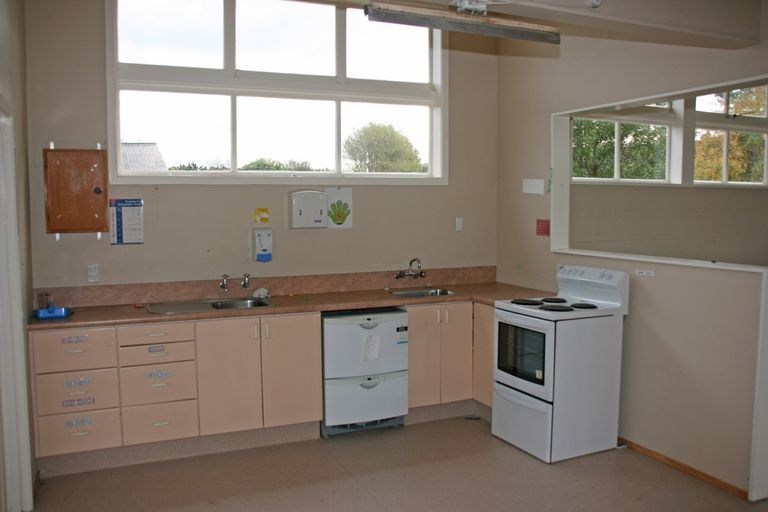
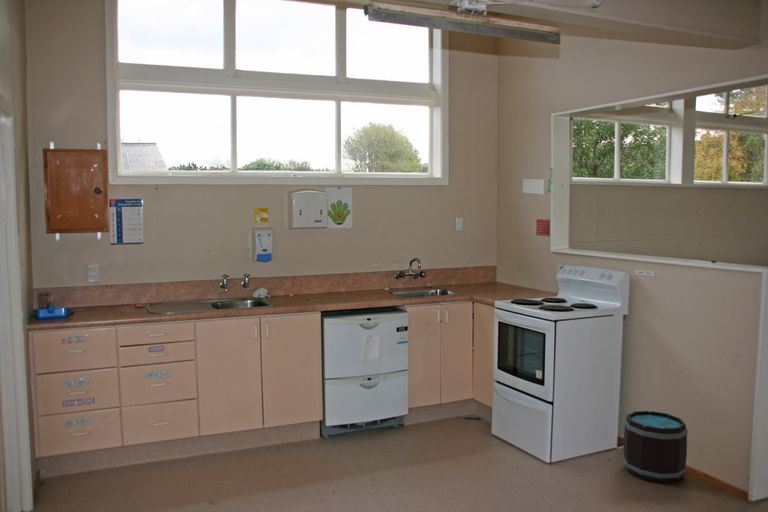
+ bucket [622,410,689,484]
